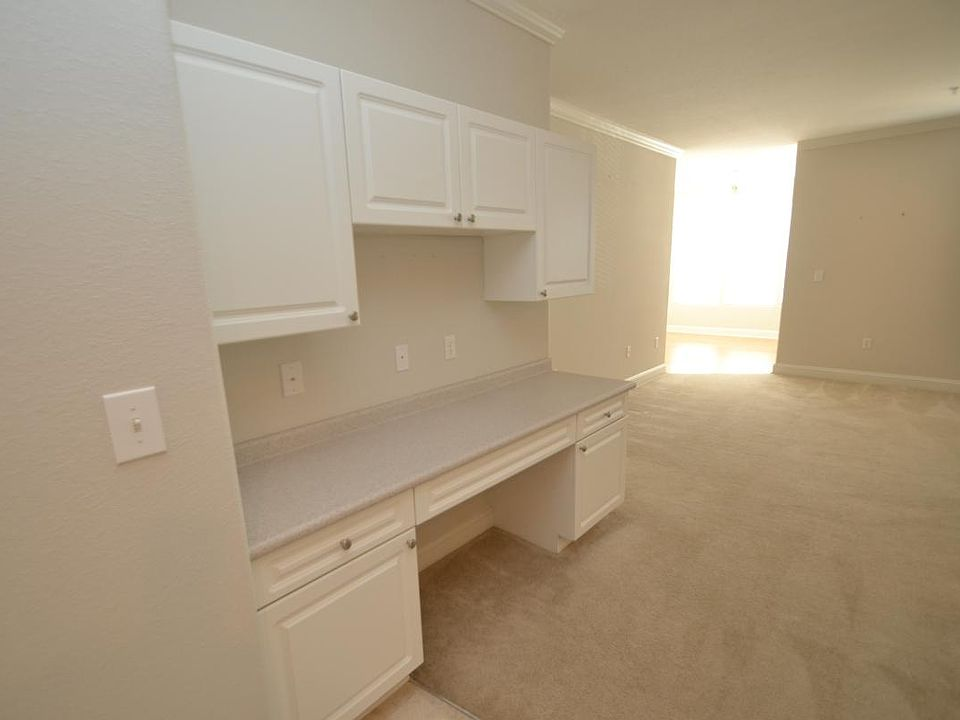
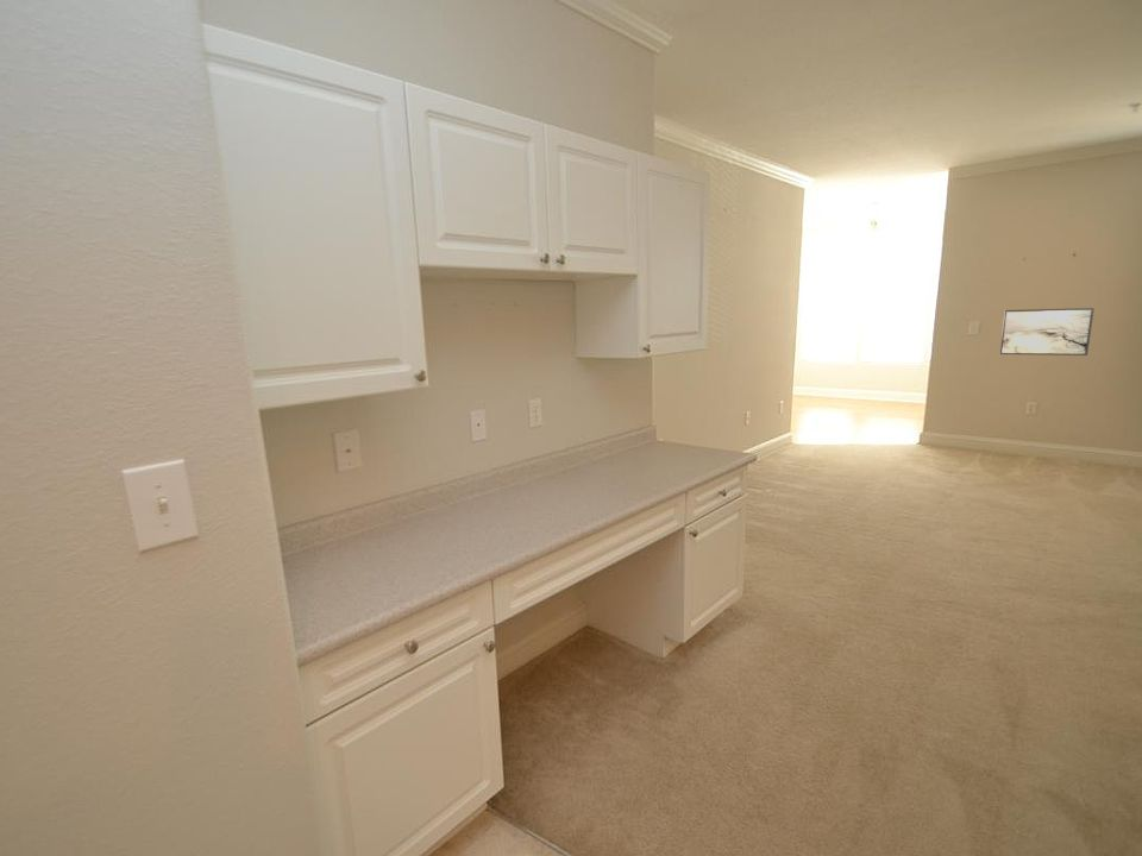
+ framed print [999,307,1096,357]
